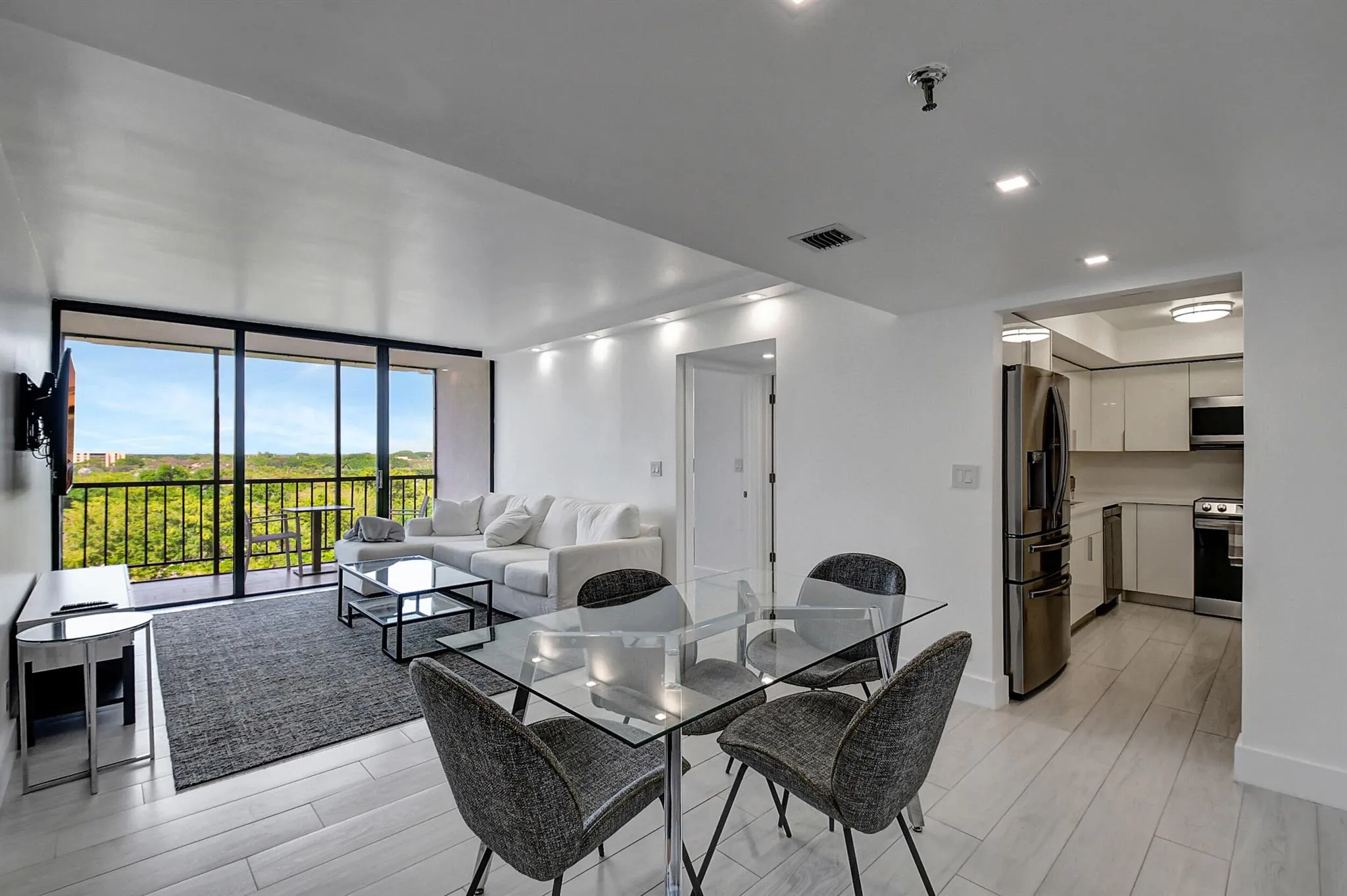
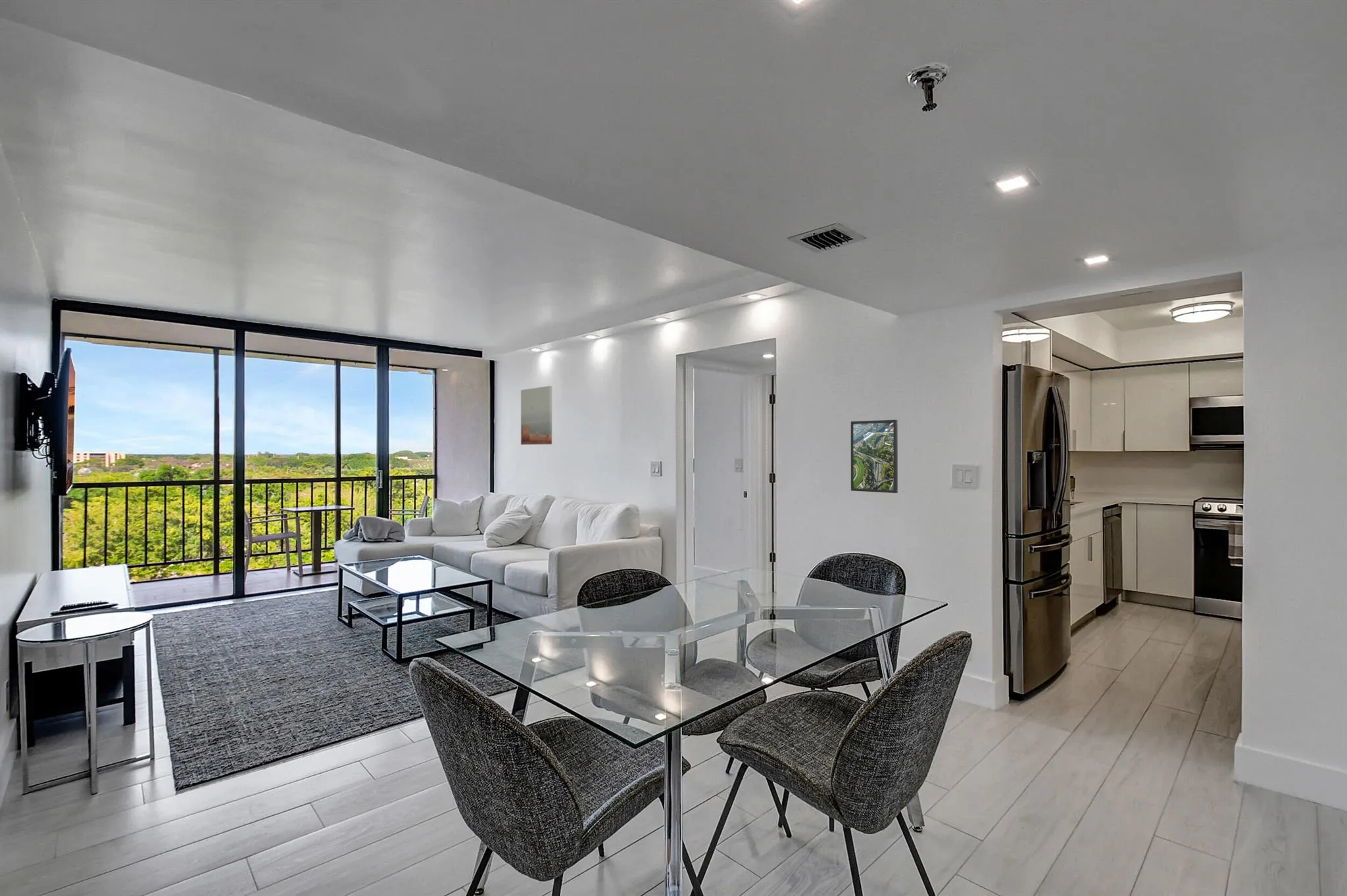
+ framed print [850,419,898,494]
+ wall art [520,385,552,446]
